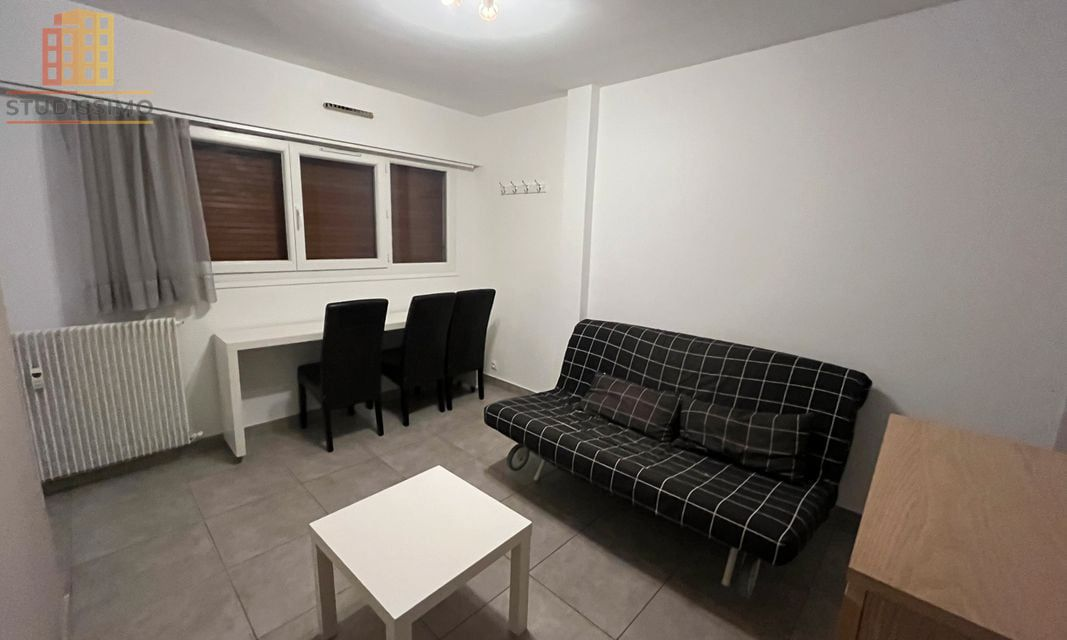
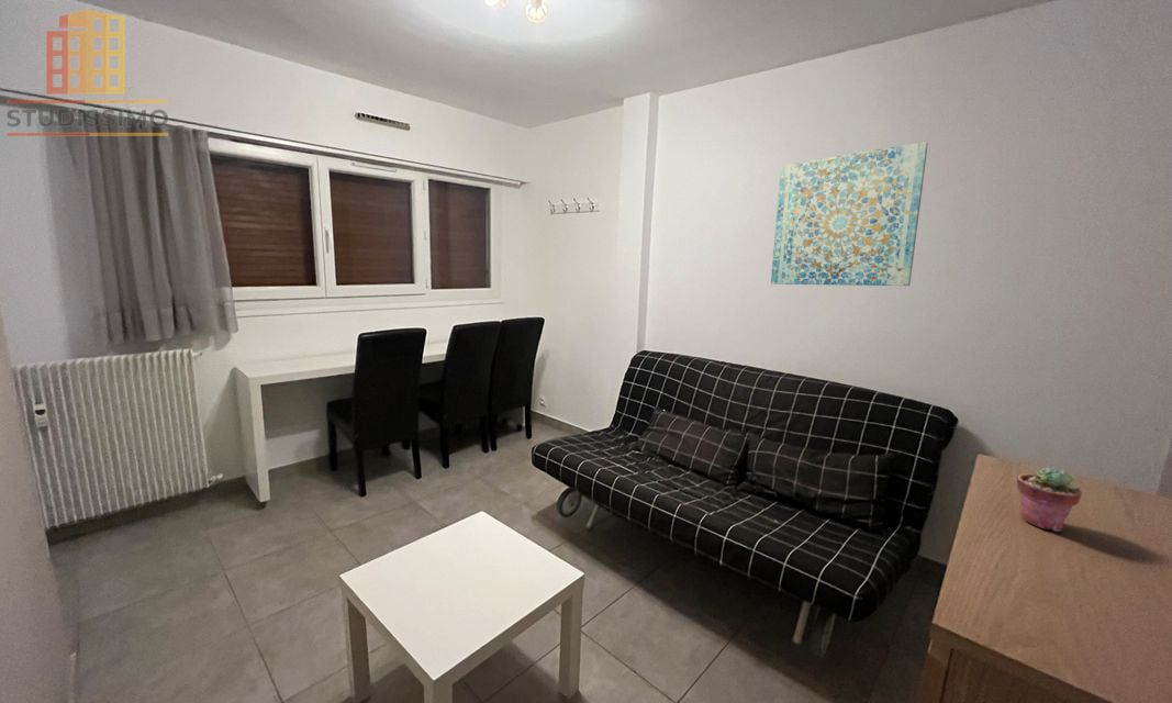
+ potted succulent [1015,466,1083,533]
+ wall art [770,141,929,287]
